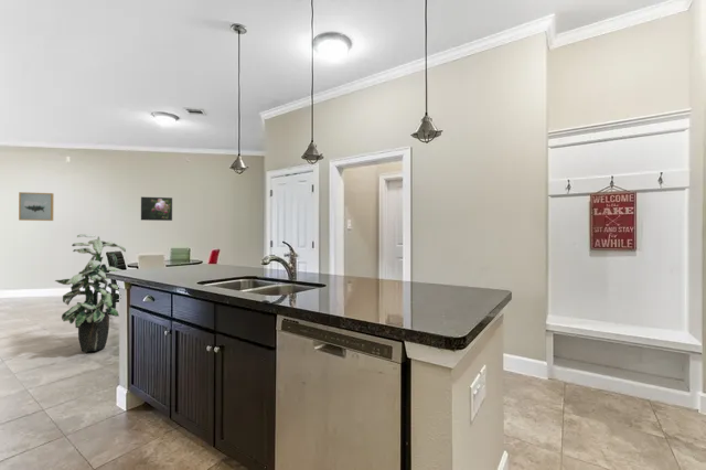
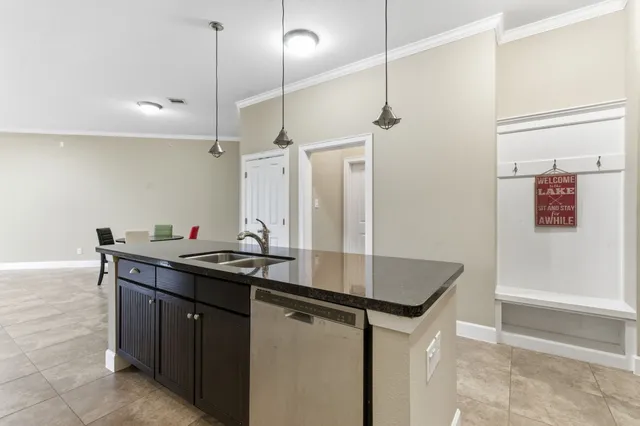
- indoor plant [54,233,127,353]
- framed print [140,196,173,222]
- wall art [18,191,54,222]
